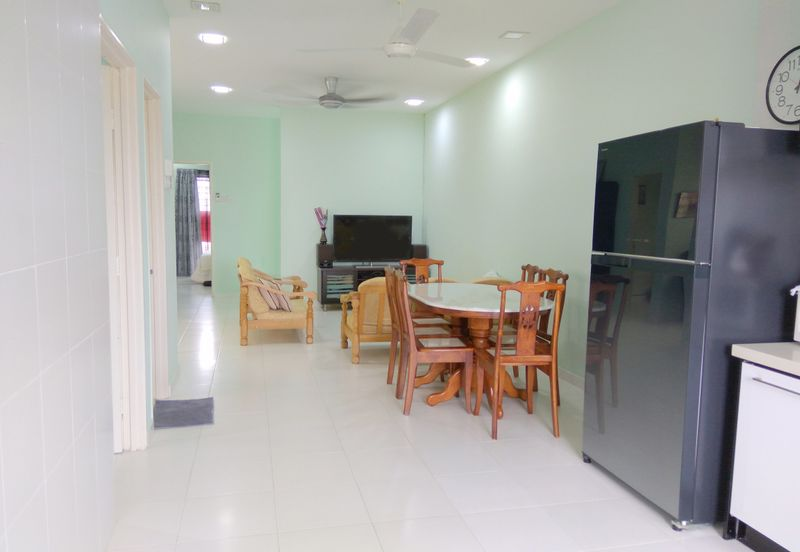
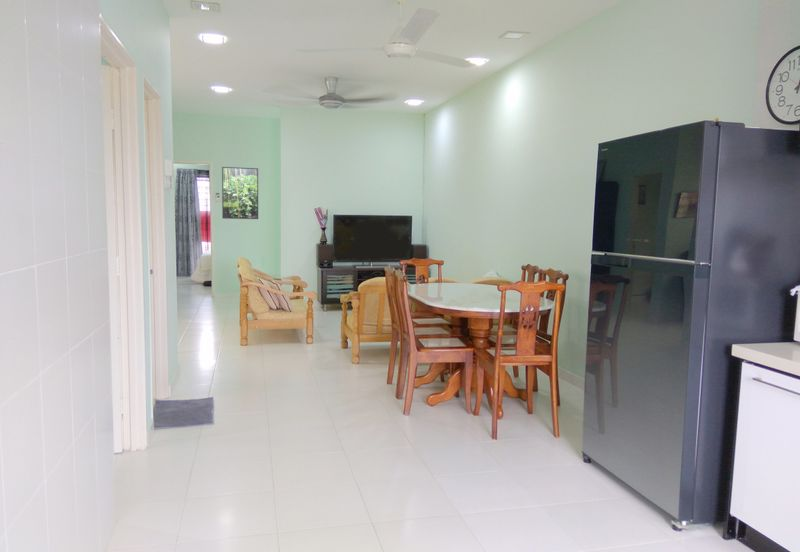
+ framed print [221,166,259,220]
